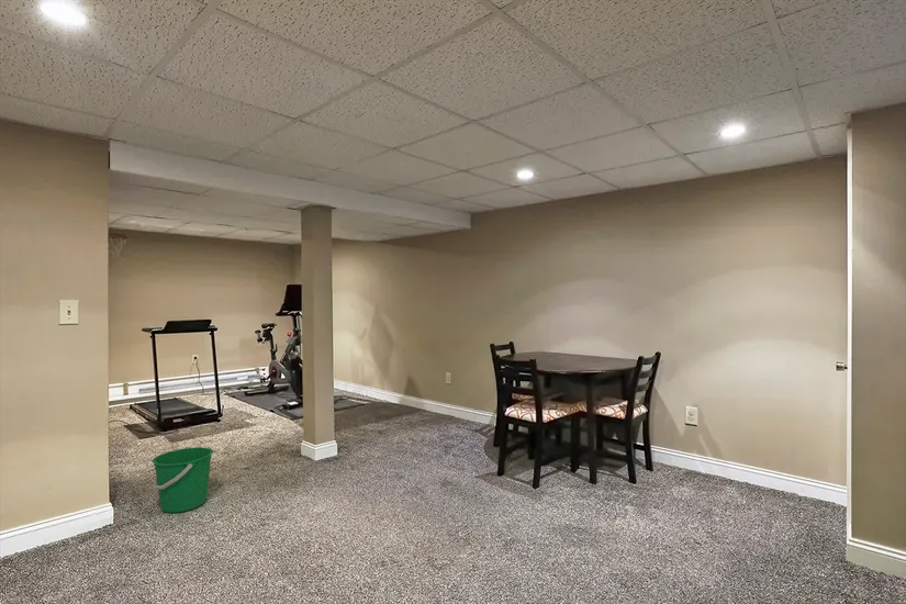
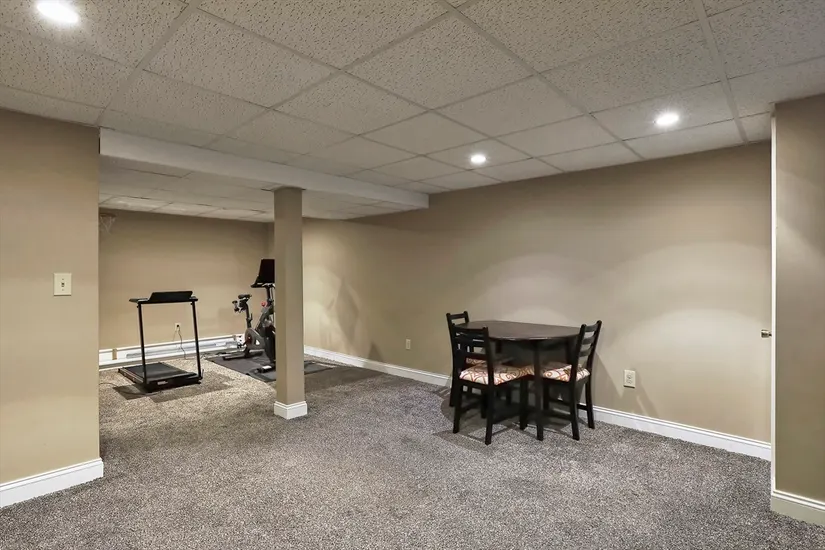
- bucket [150,446,214,514]
